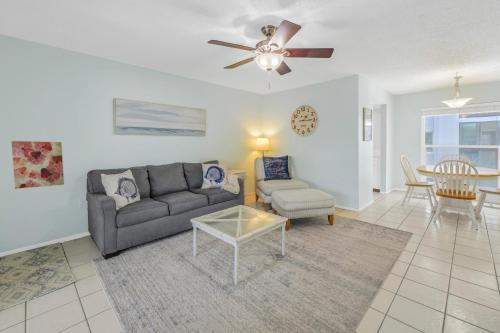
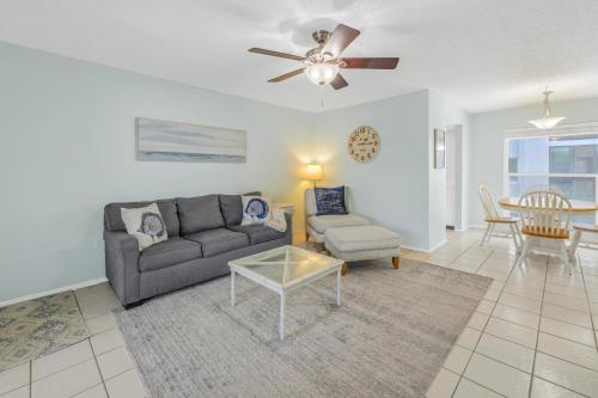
- wall art [10,140,65,190]
